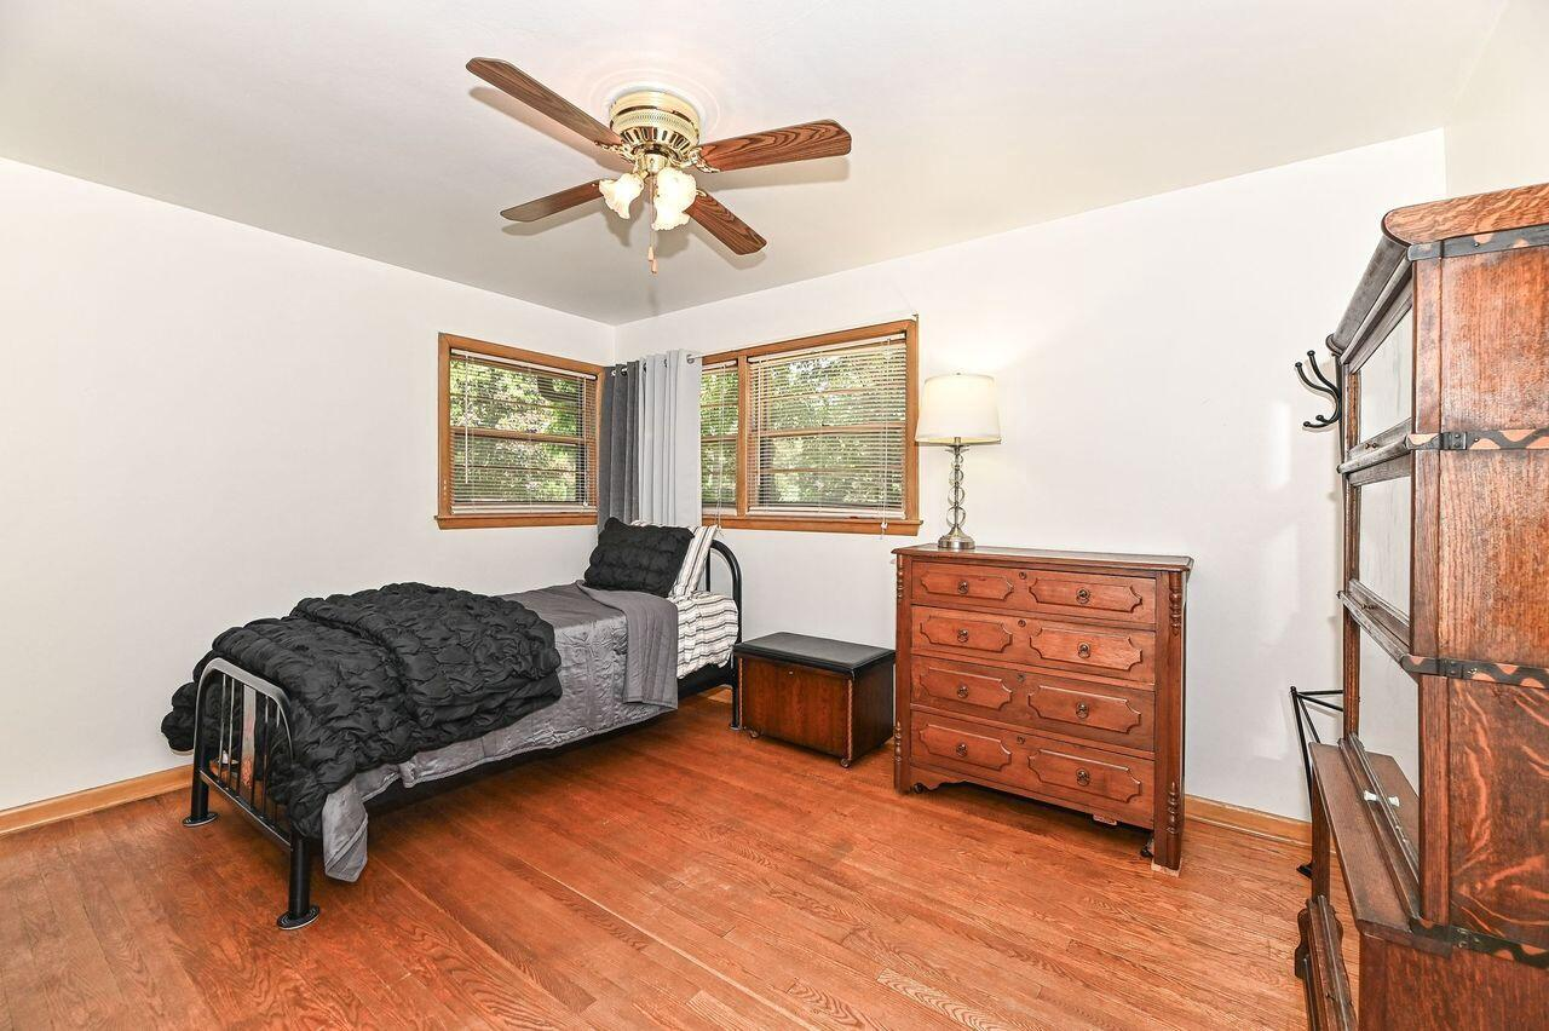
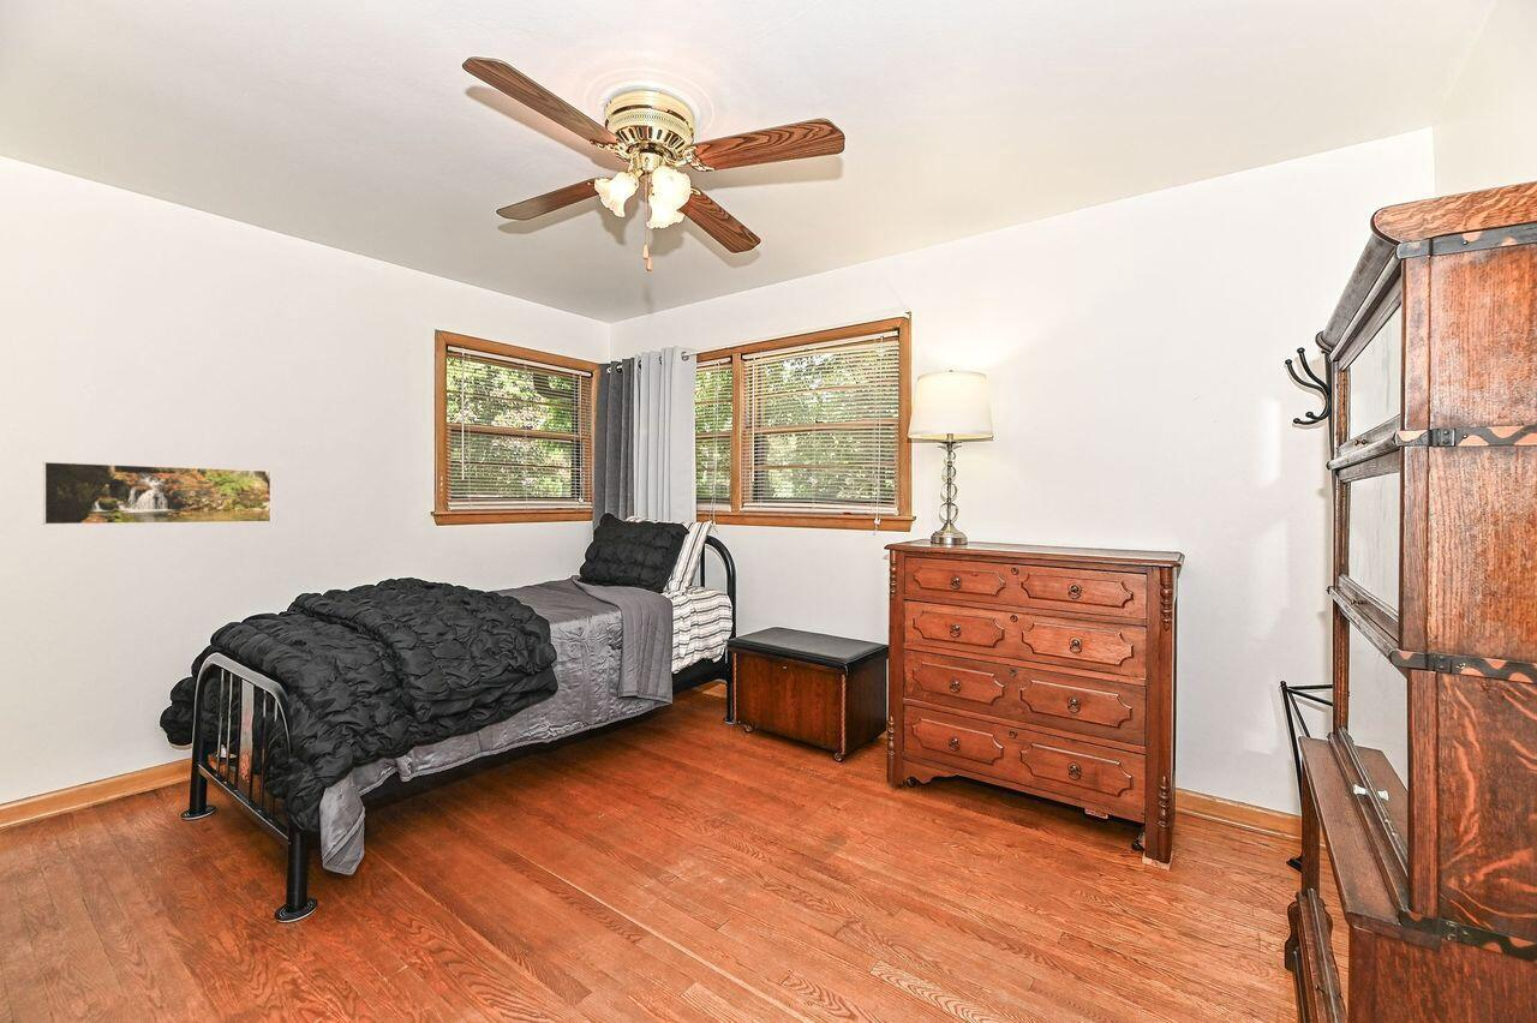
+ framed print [42,460,273,526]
